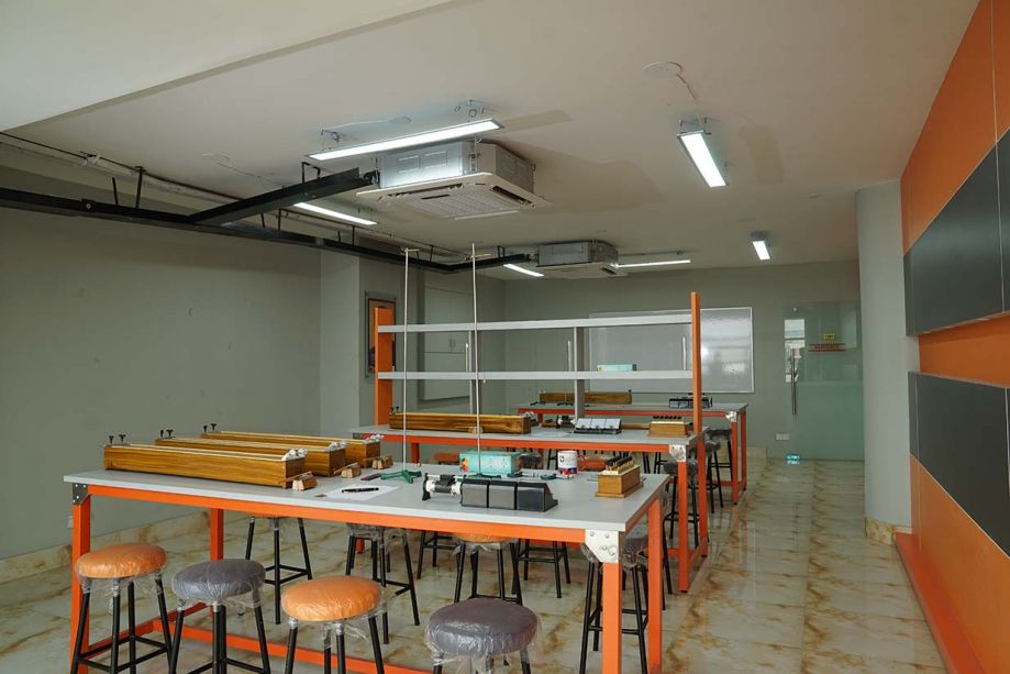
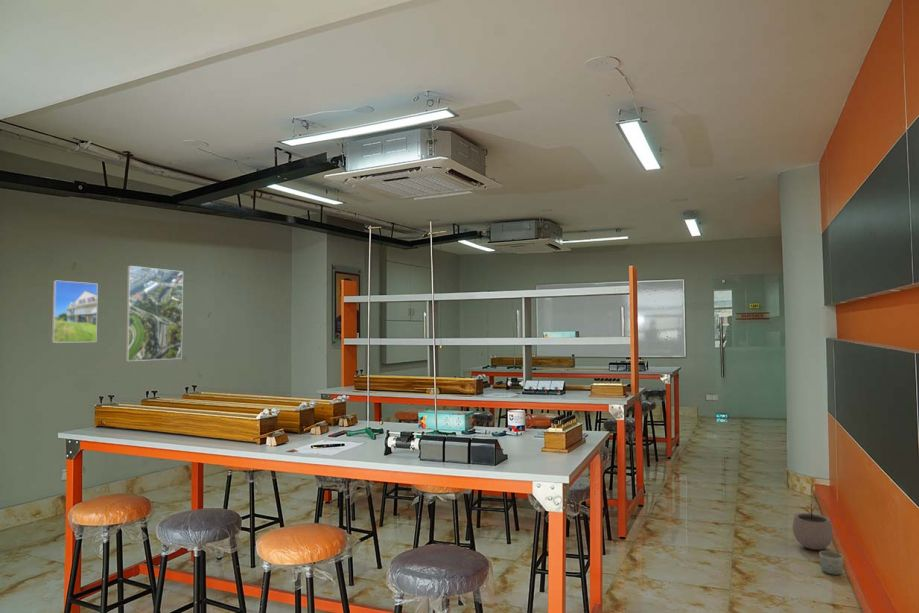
+ planter [818,550,844,576]
+ plant pot [791,502,834,551]
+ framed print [50,279,99,344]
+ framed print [125,265,184,362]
